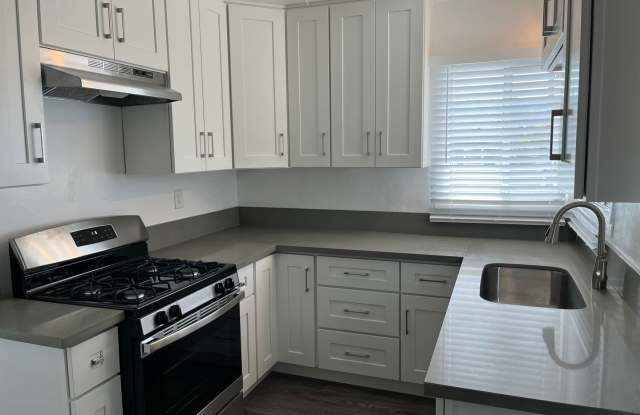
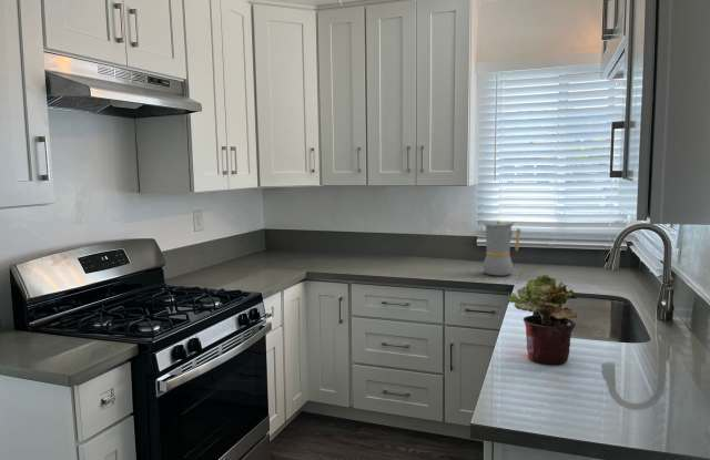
+ potted plant [507,274,578,365]
+ coffee maker [481,219,523,277]
